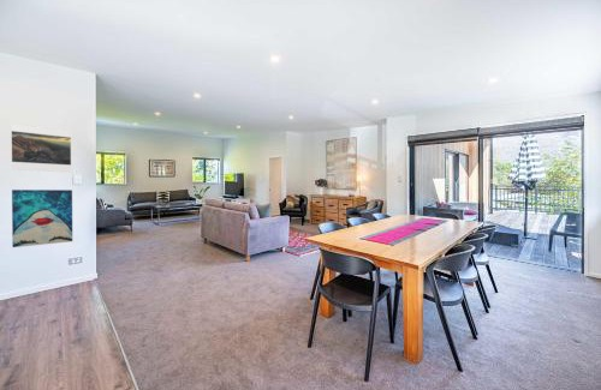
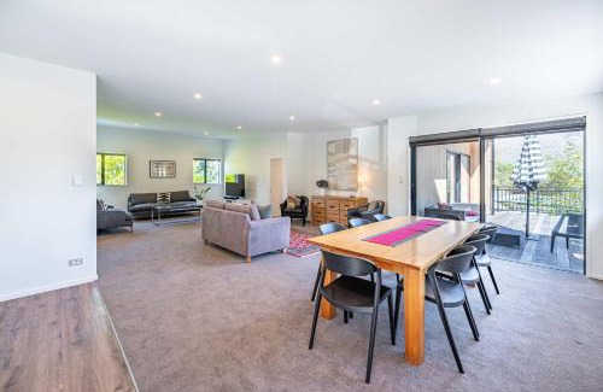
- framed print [10,122,72,173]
- wall art [11,188,73,248]
